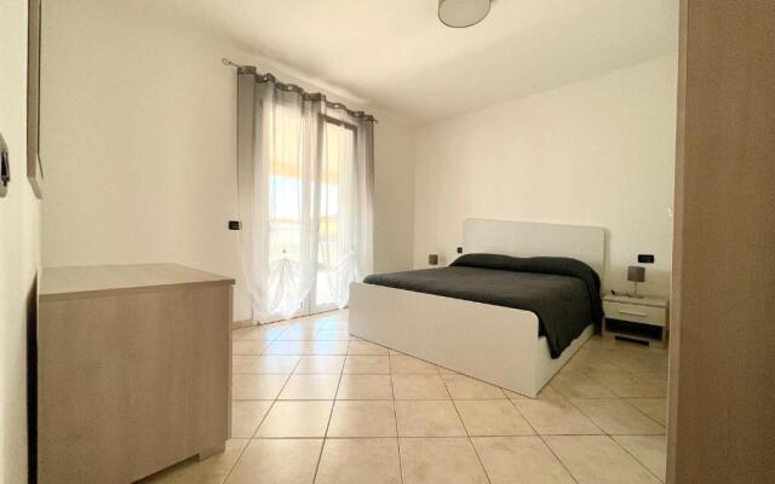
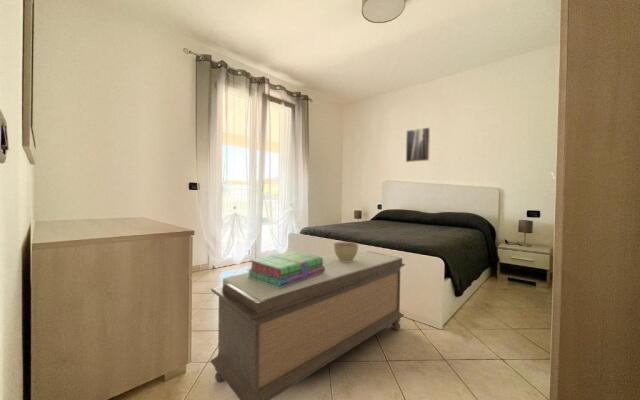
+ bench [209,249,406,400]
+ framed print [405,127,431,163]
+ planter bowl [333,241,359,262]
+ stack of books [247,250,325,288]
